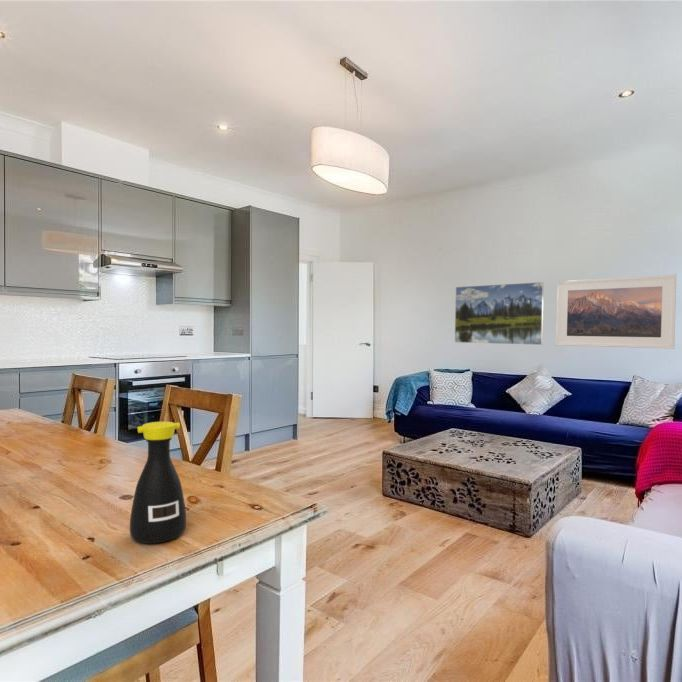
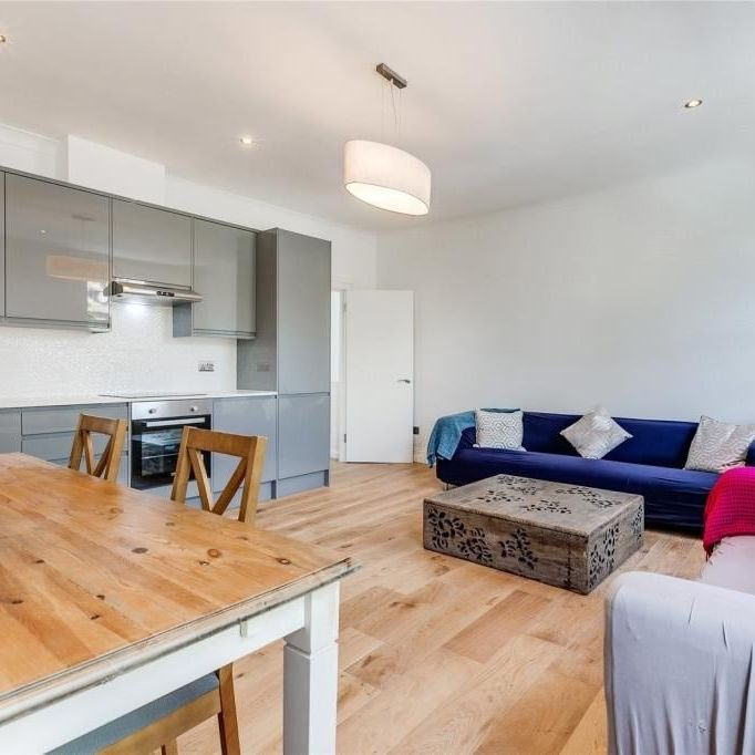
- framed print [454,281,545,346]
- bottle [129,421,187,544]
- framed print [555,273,677,350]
